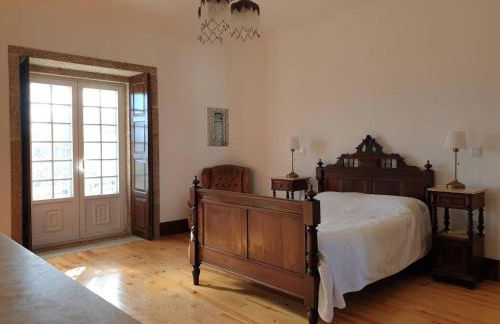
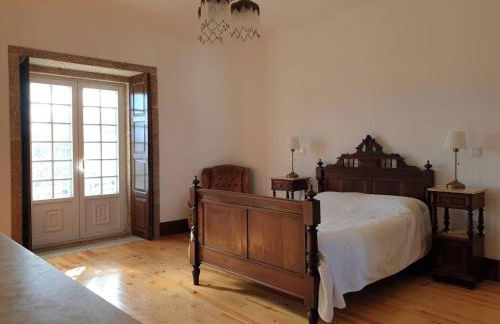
- wall art [206,106,230,147]
